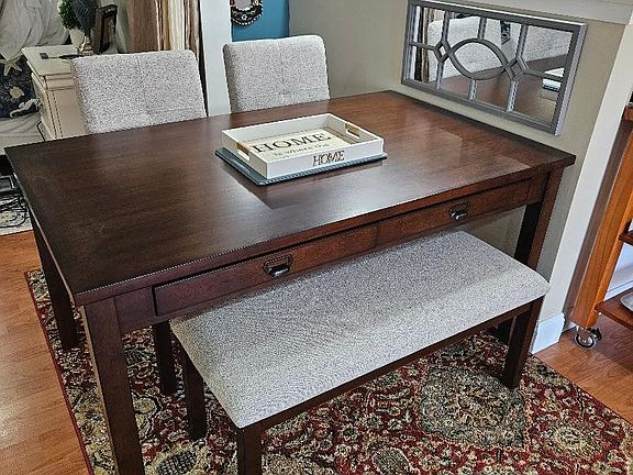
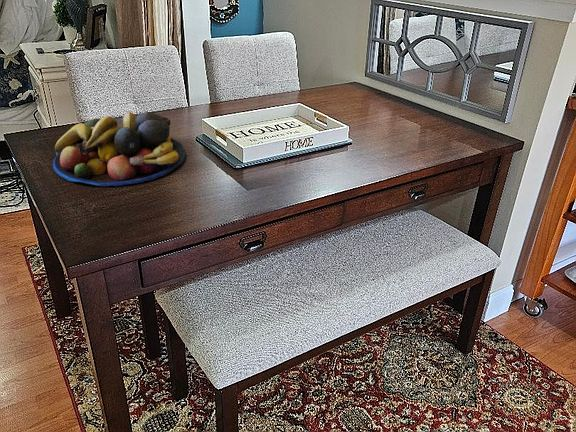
+ fruit bowl [52,111,186,187]
